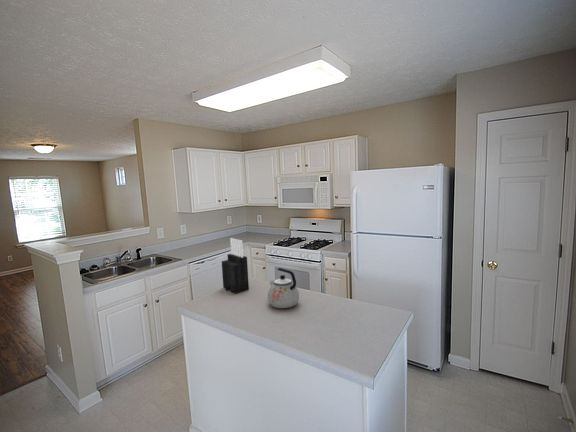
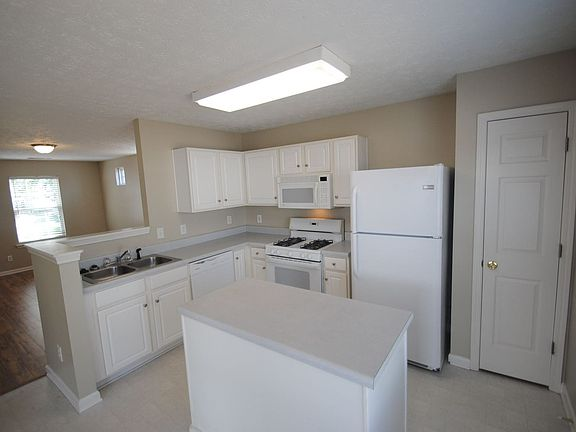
- knife block [221,237,250,295]
- kettle [267,267,300,309]
